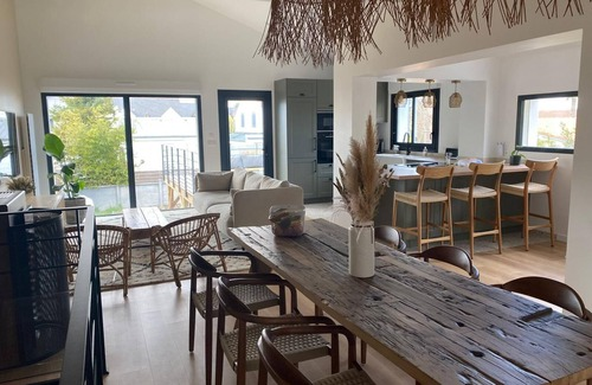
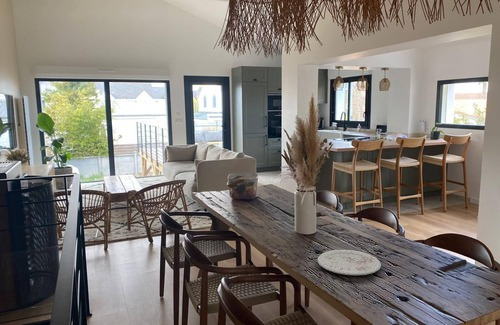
+ plate [316,249,382,276]
